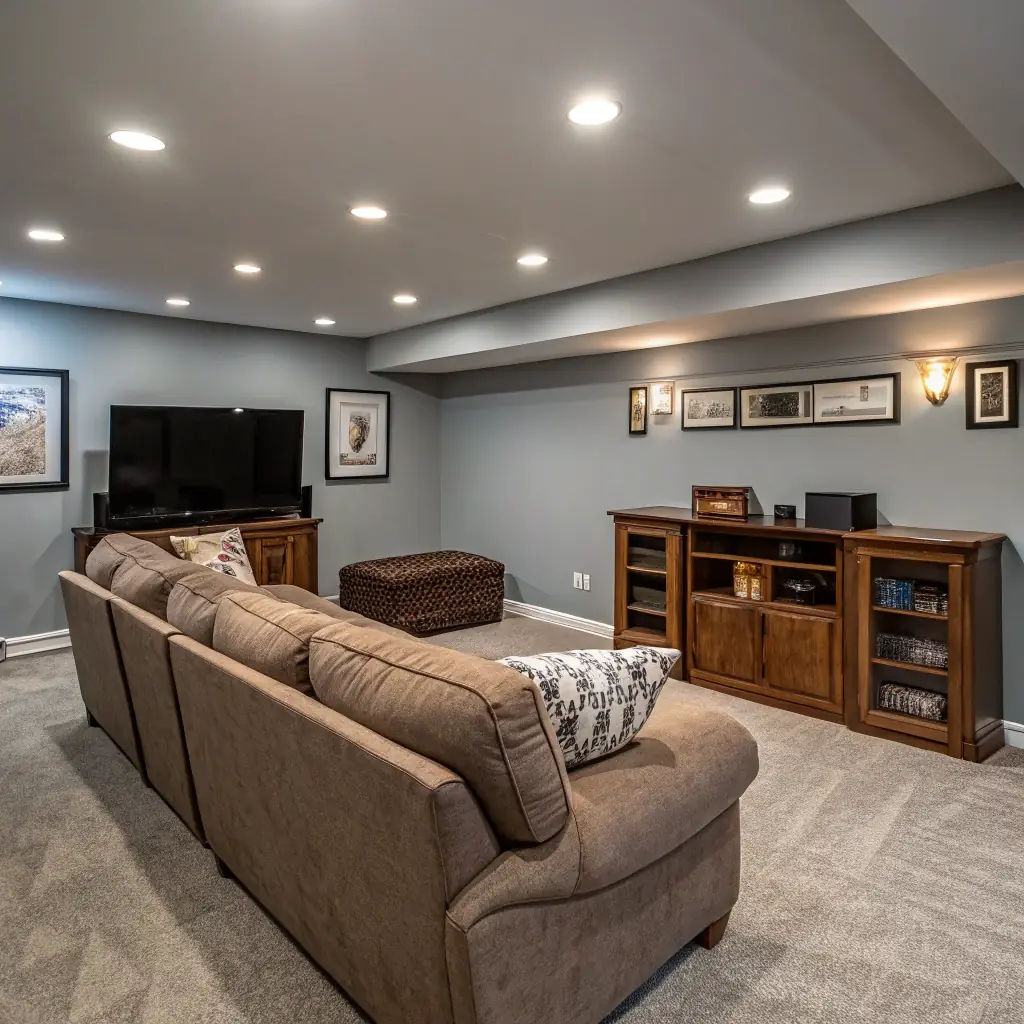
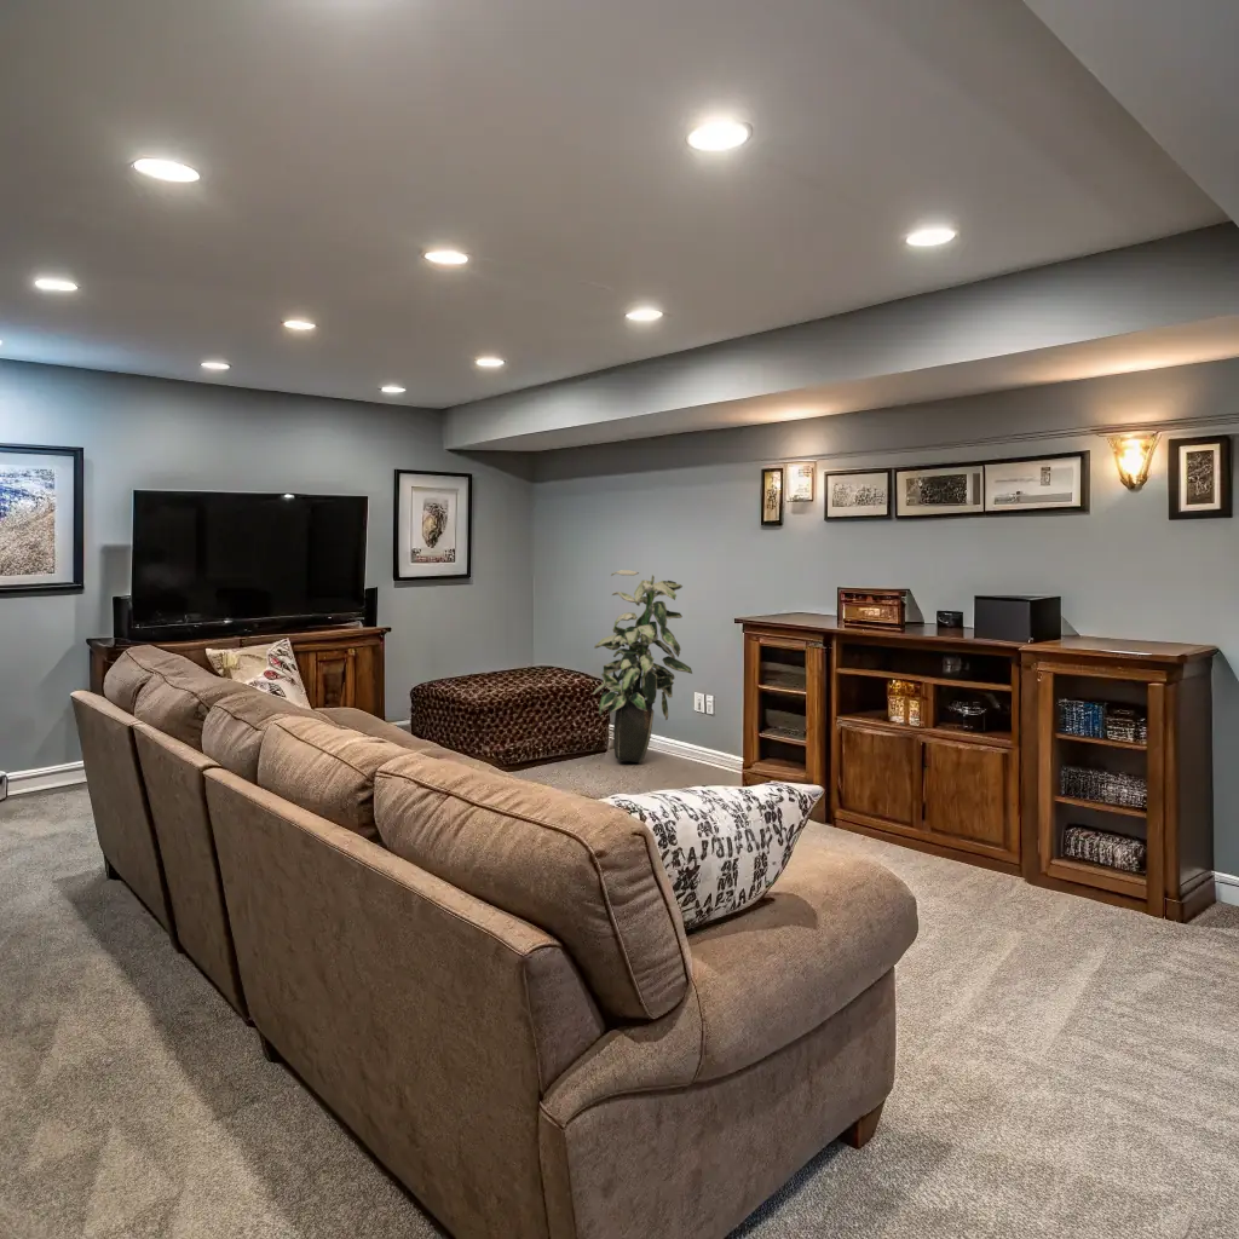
+ indoor plant [592,569,693,763]
